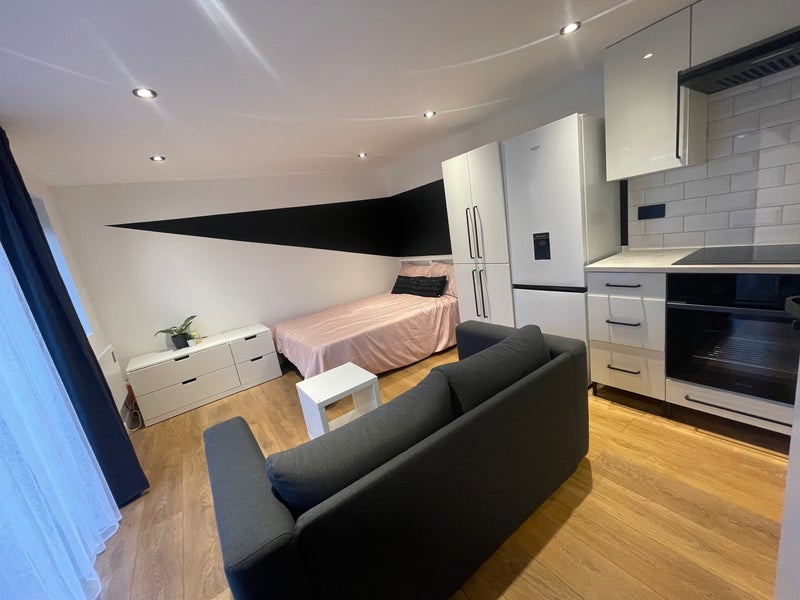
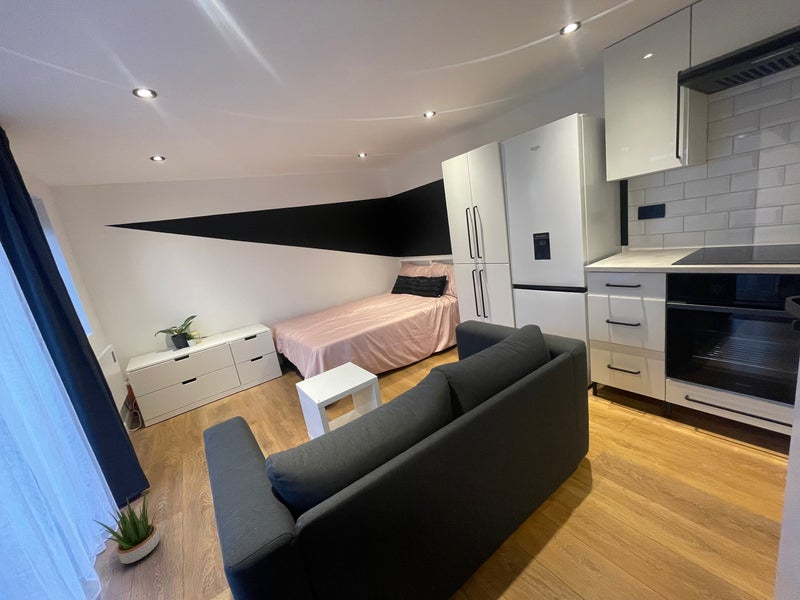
+ potted plant [91,488,161,565]
